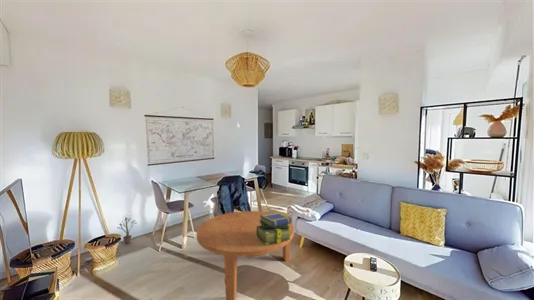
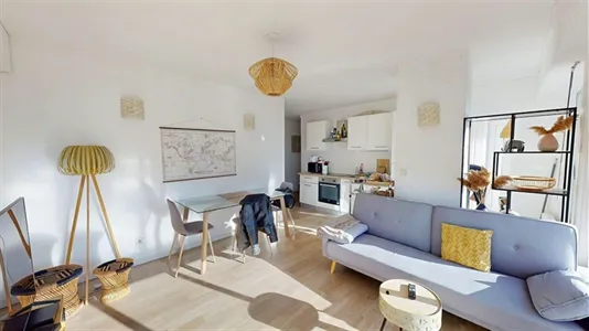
- coffee table [196,210,295,300]
- decorative plant [116,216,137,244]
- stack of books [256,212,292,245]
